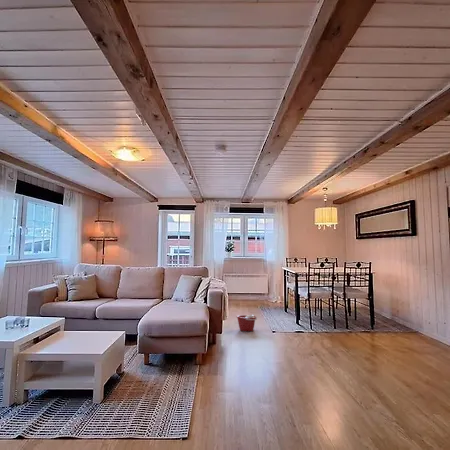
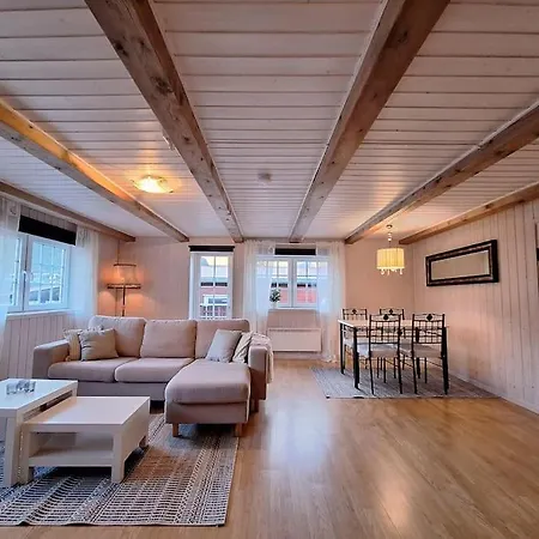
- bucket [235,314,258,332]
